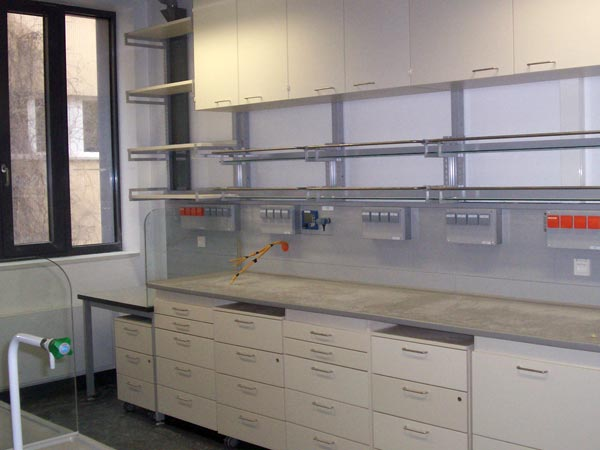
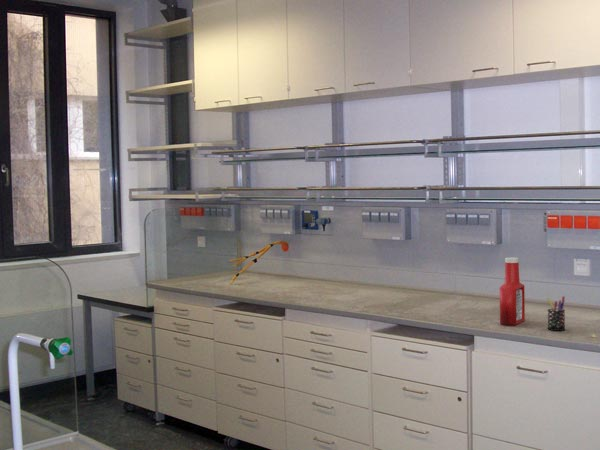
+ pen holder [546,295,566,332]
+ soap bottle [499,257,526,326]
